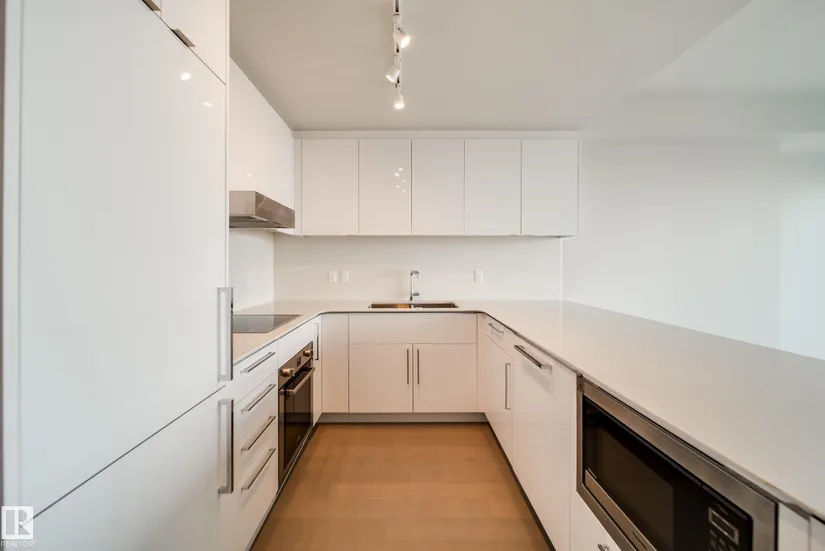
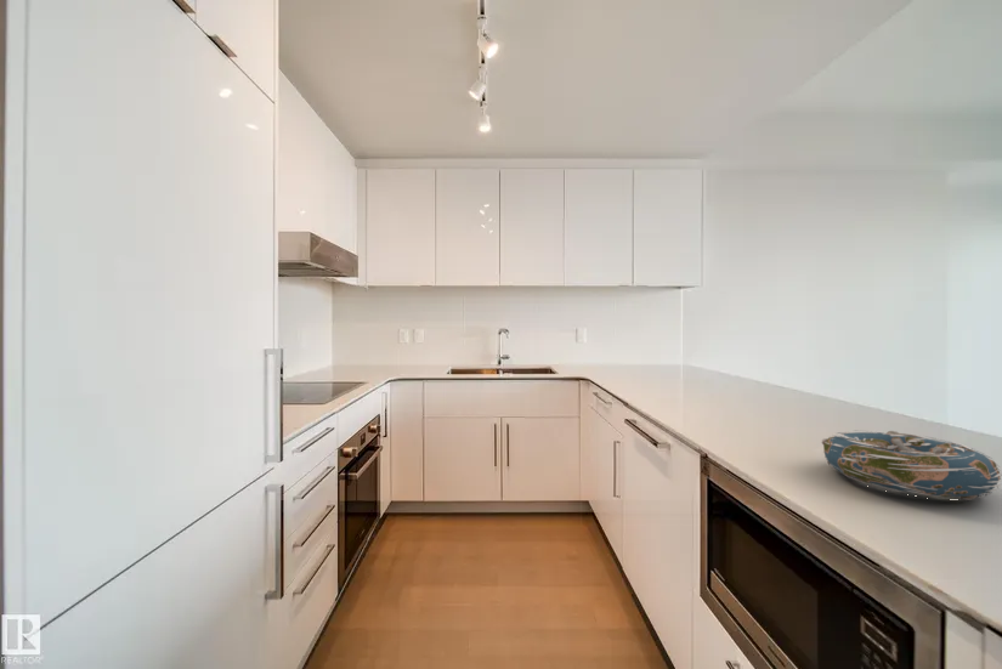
+ decorative bowl [821,430,1002,501]
